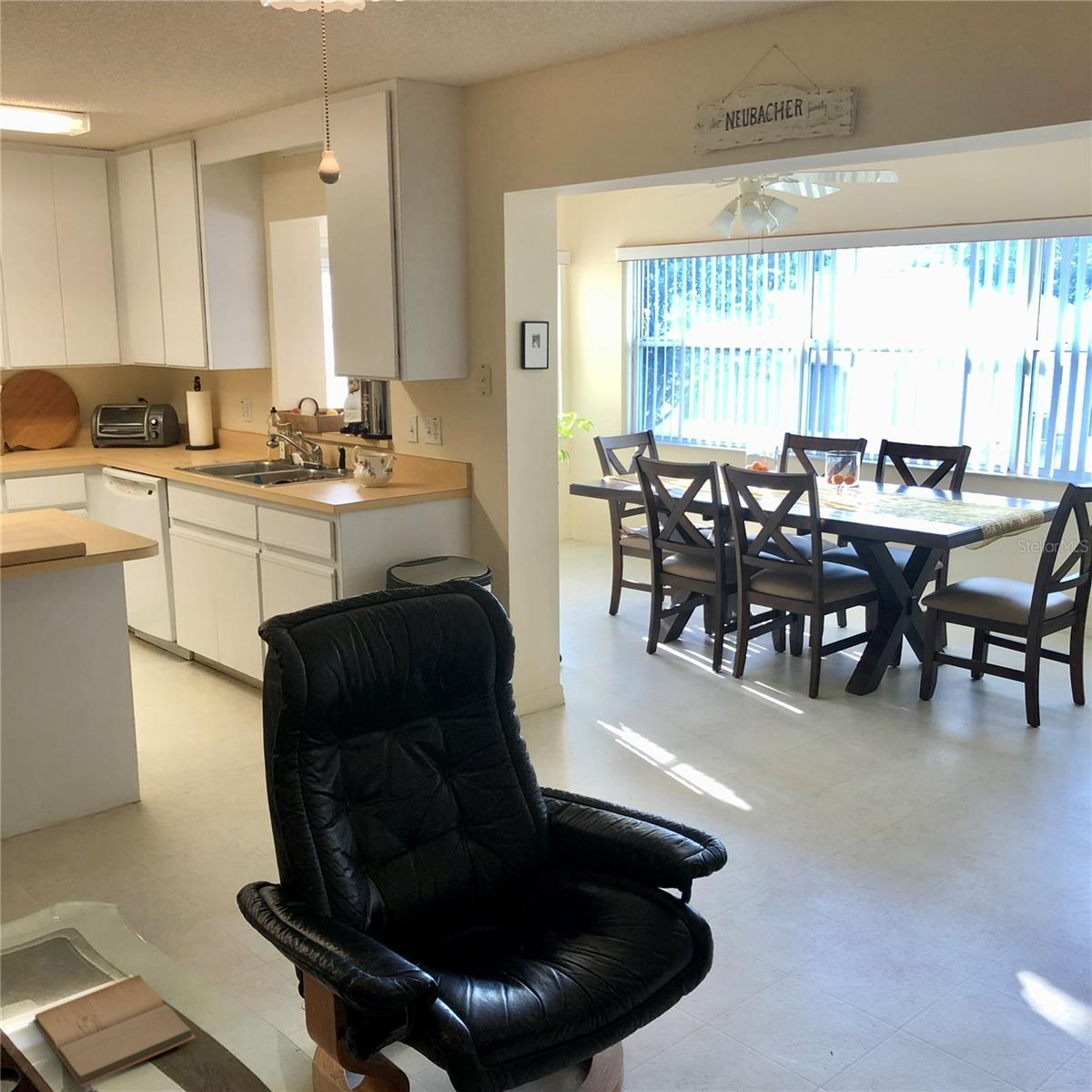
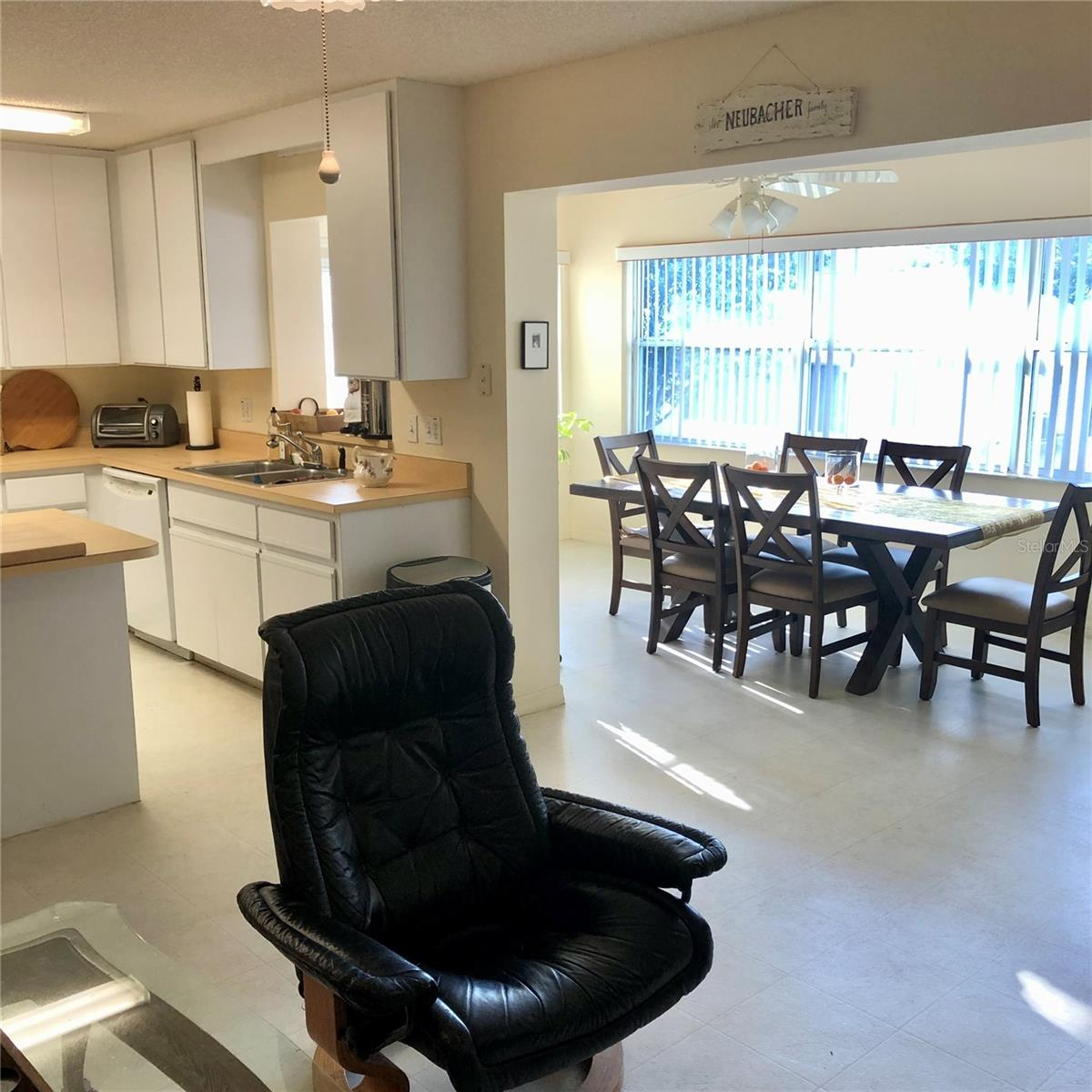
- book [32,974,197,1087]
